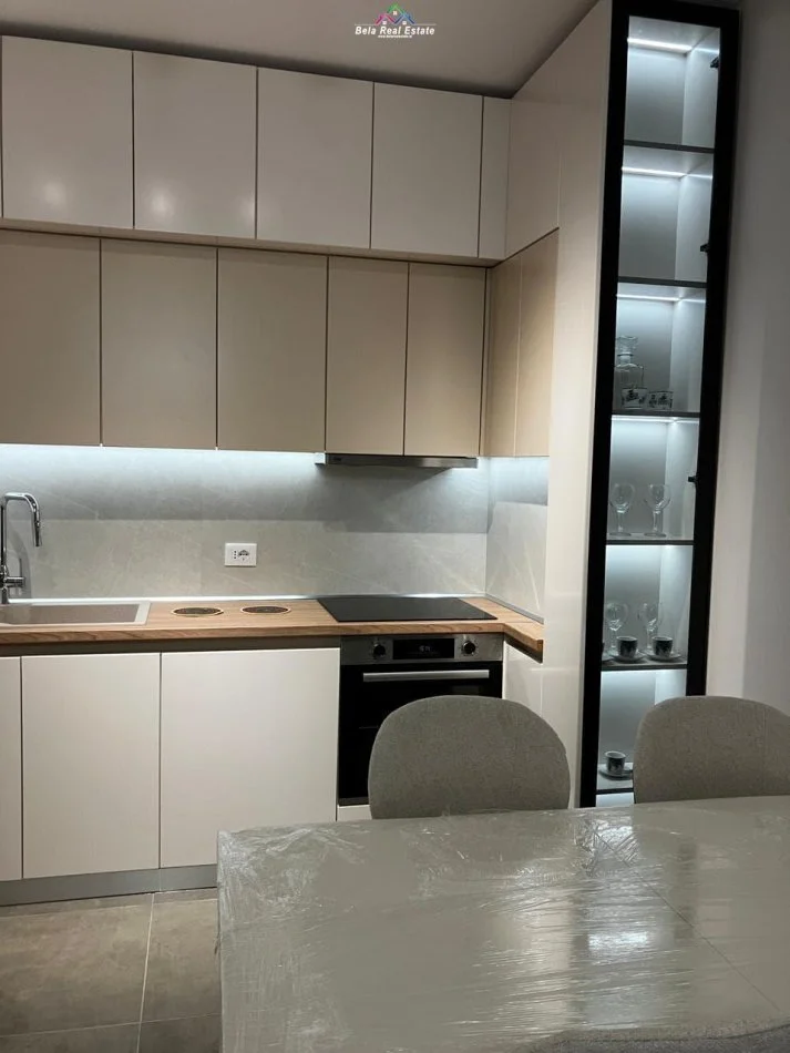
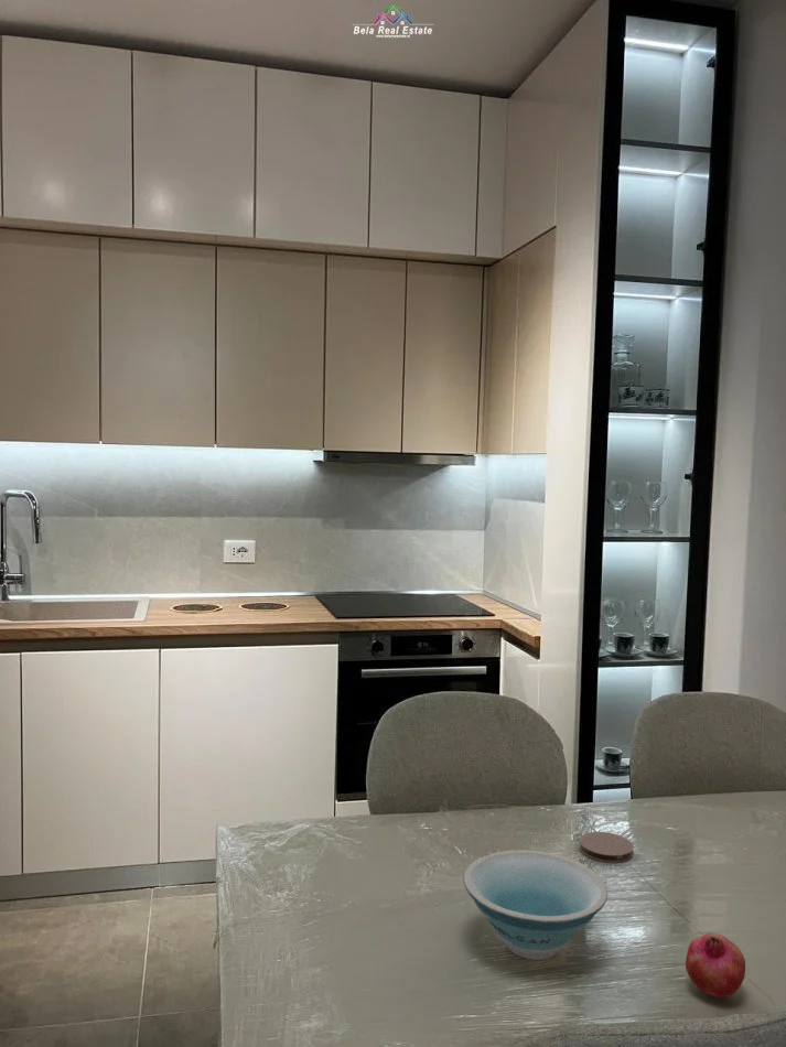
+ coaster [578,831,634,864]
+ bowl [462,849,609,961]
+ fruit [685,931,746,999]
